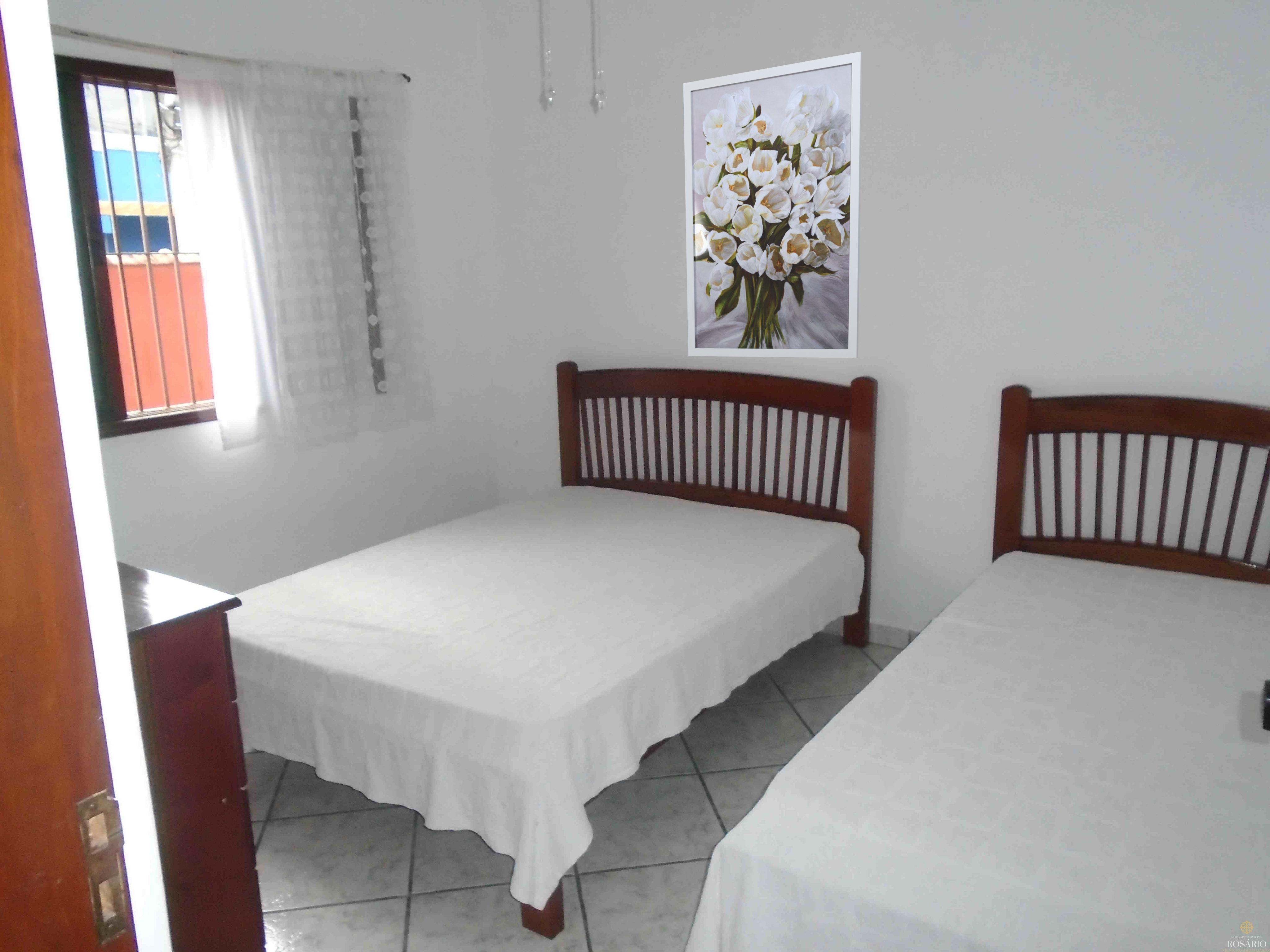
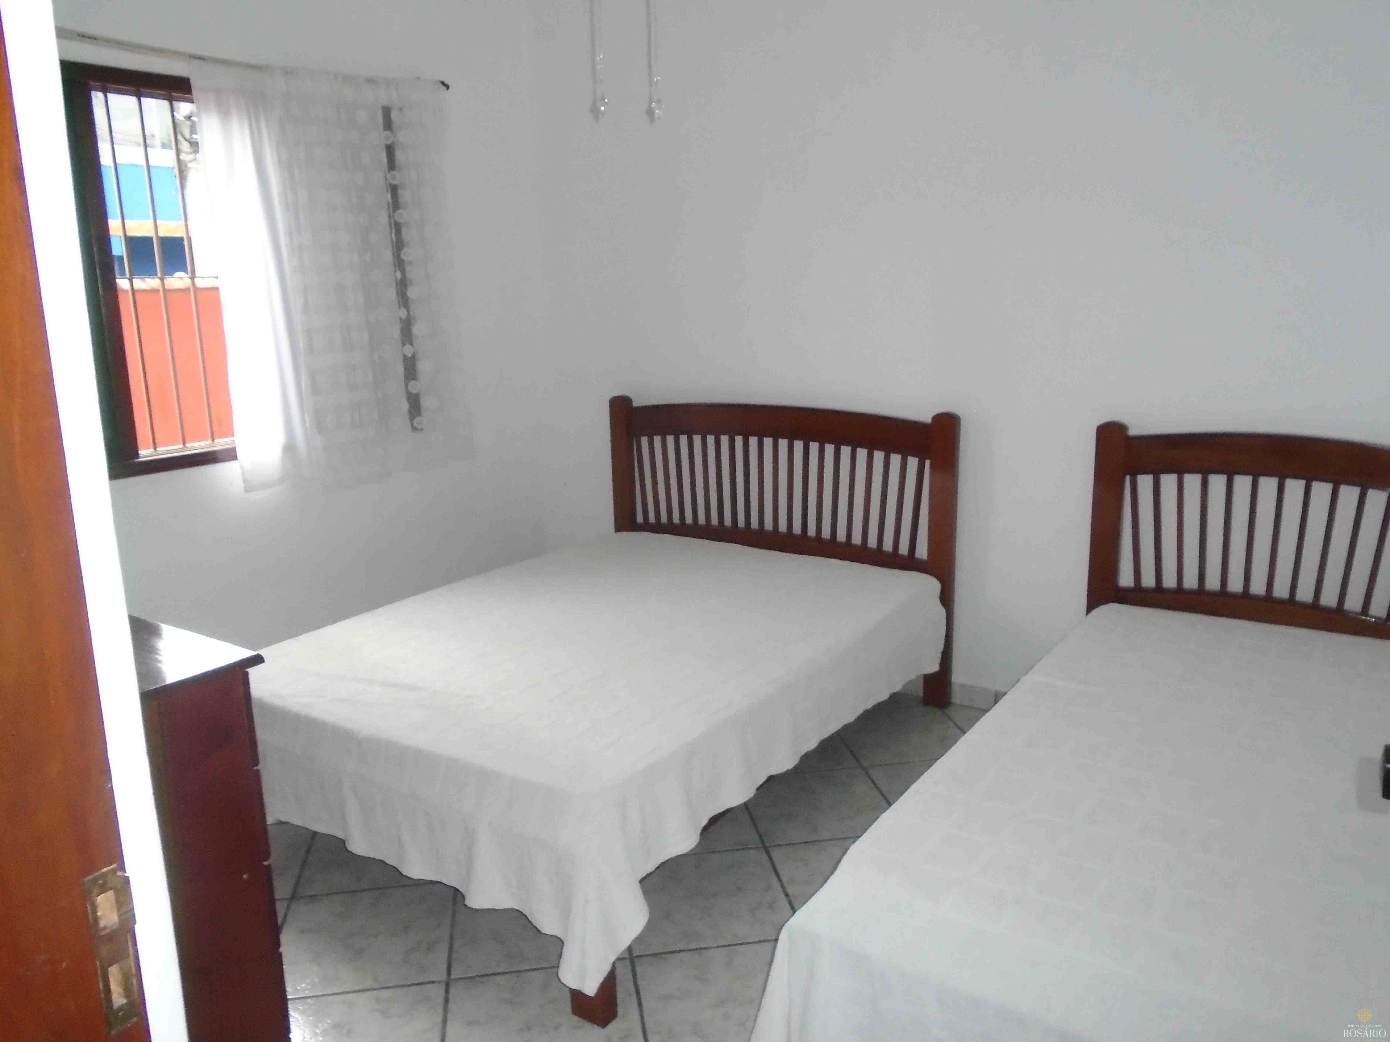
- wall art [683,51,863,359]
